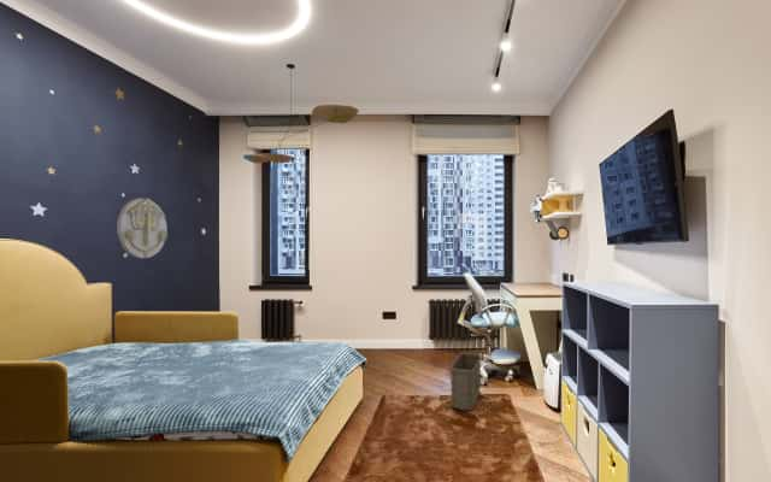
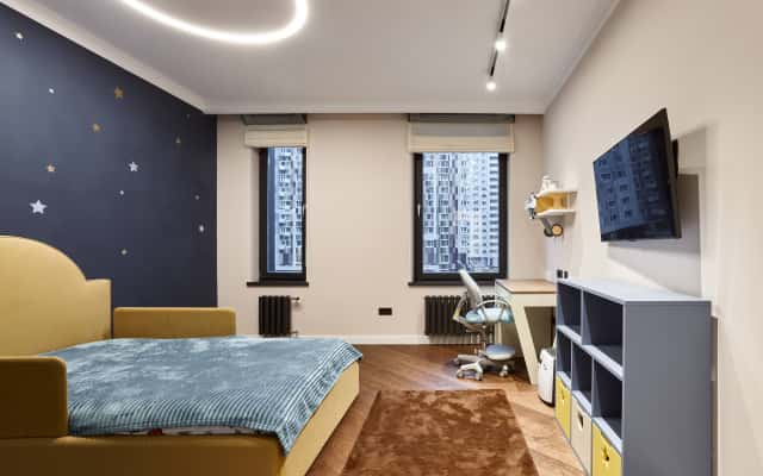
- basket [449,351,484,412]
- ceiling mobile [242,63,360,187]
- wall decoration [116,196,170,259]
